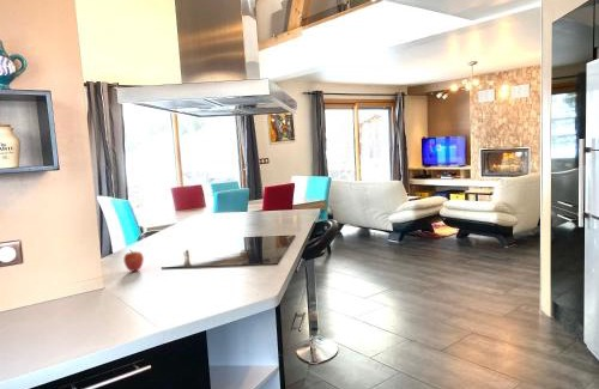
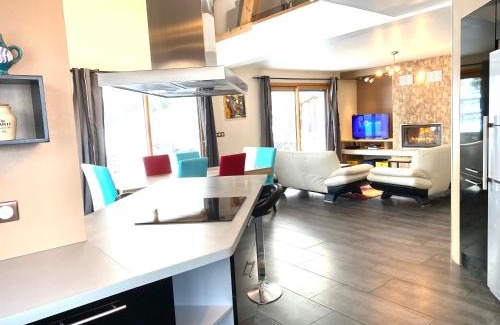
- apple [122,249,145,273]
